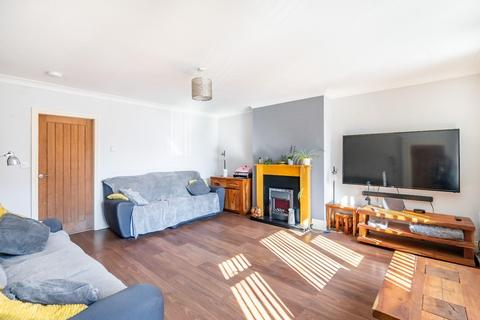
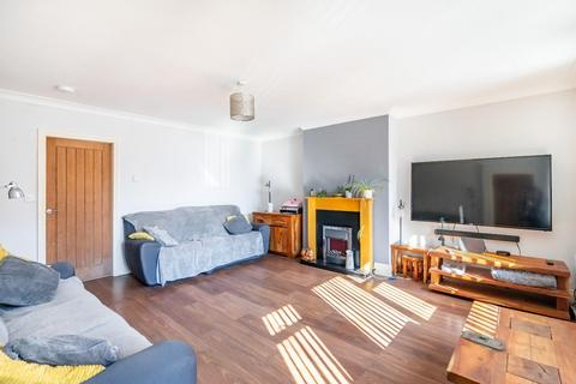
+ remote control [461,330,505,352]
